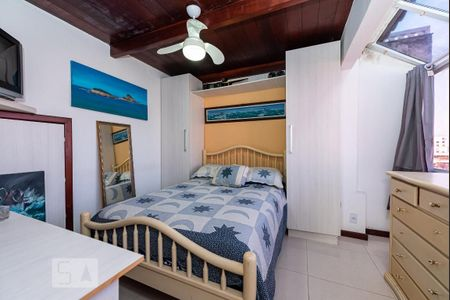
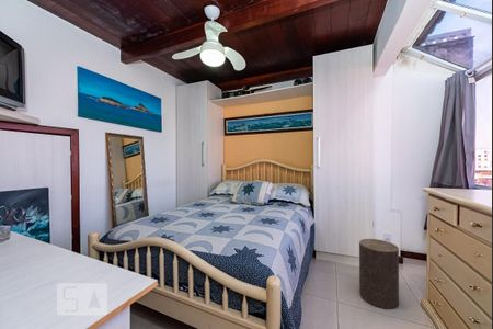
+ stool [358,238,400,310]
